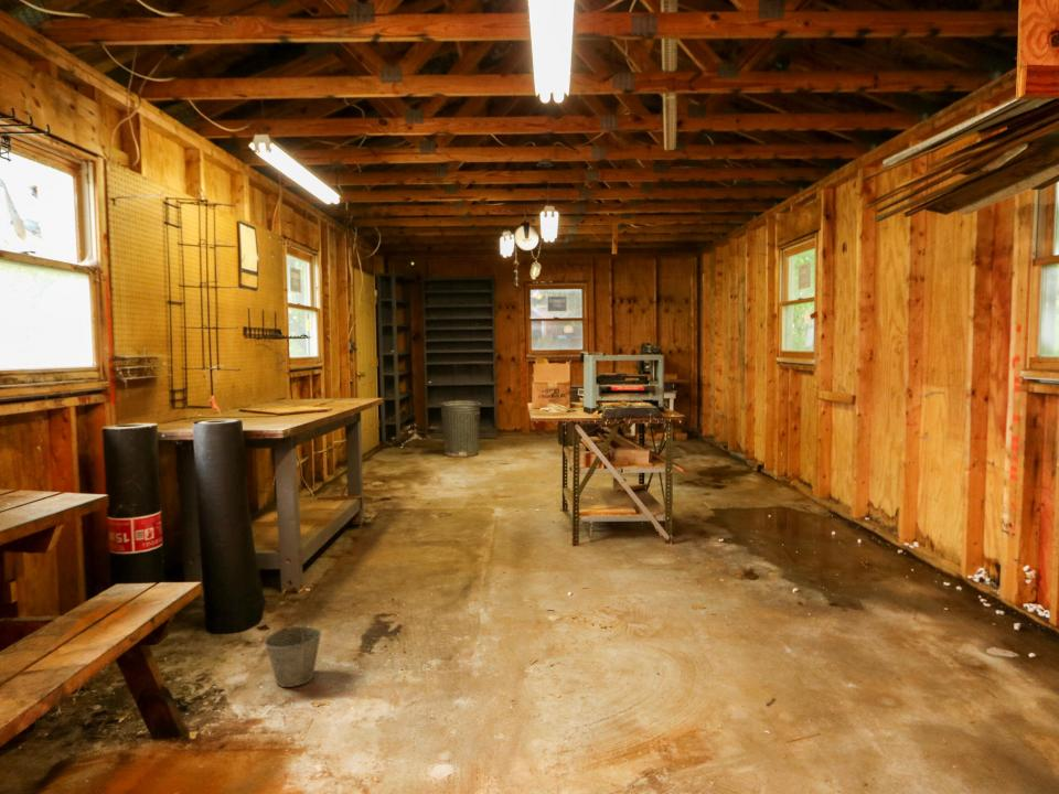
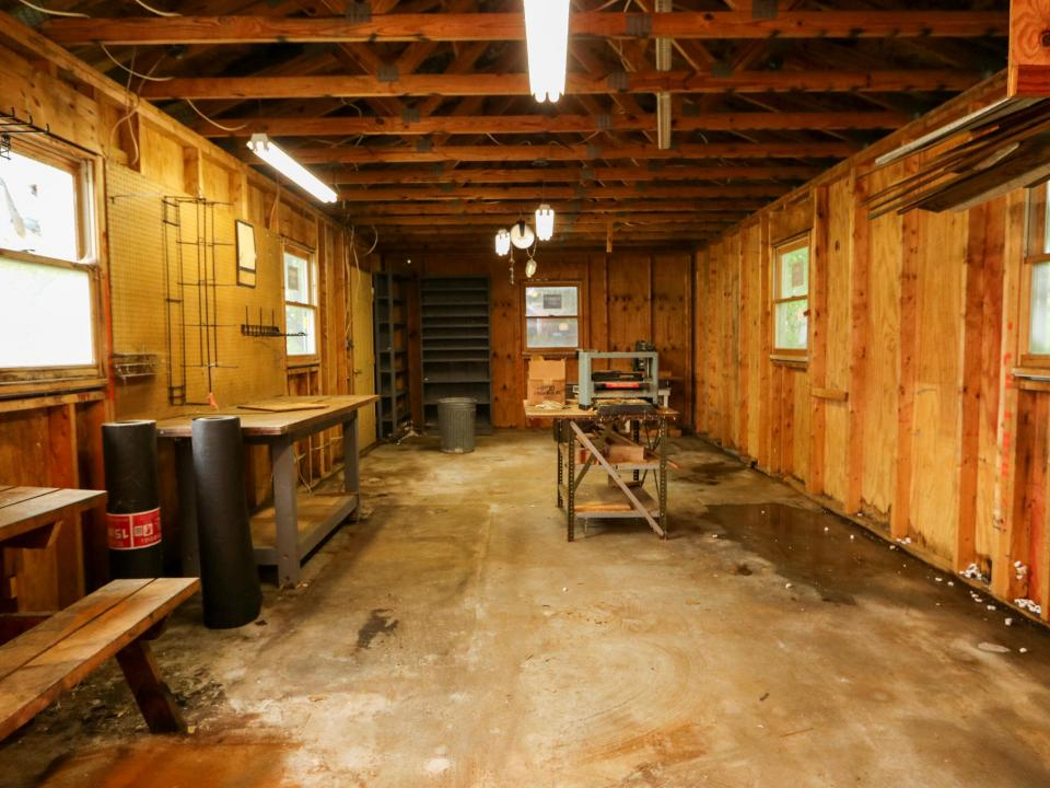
- bucket [264,605,323,688]
